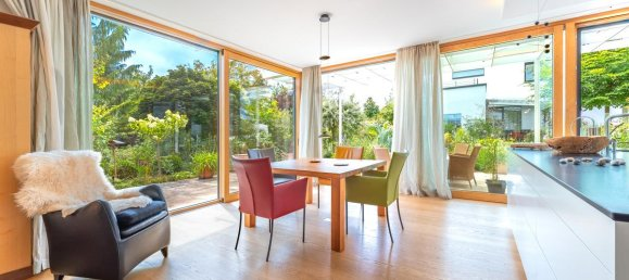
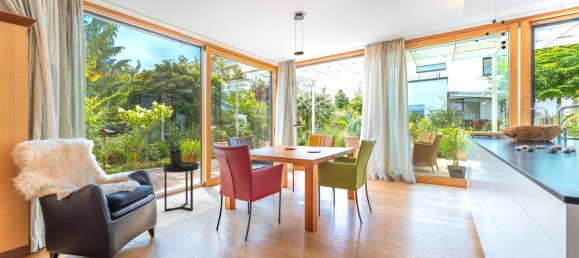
+ potted plant [165,140,184,165]
+ side table [162,161,200,212]
